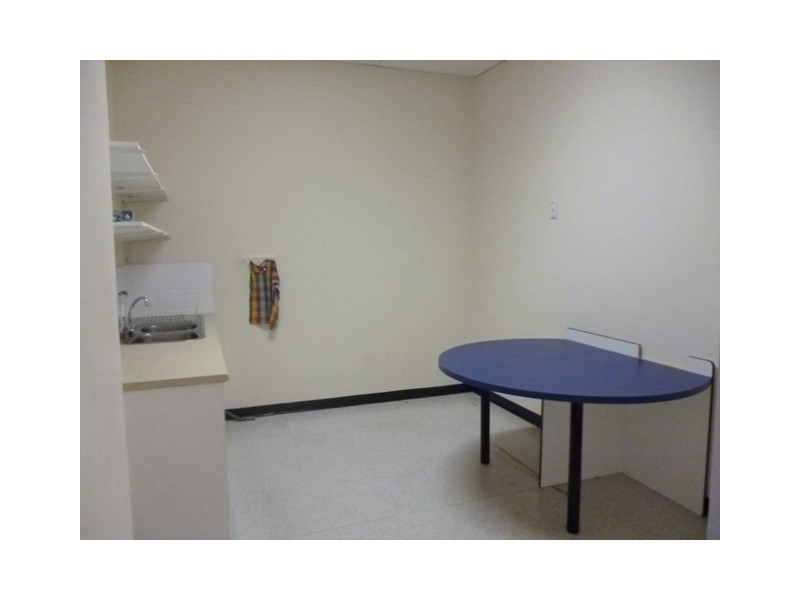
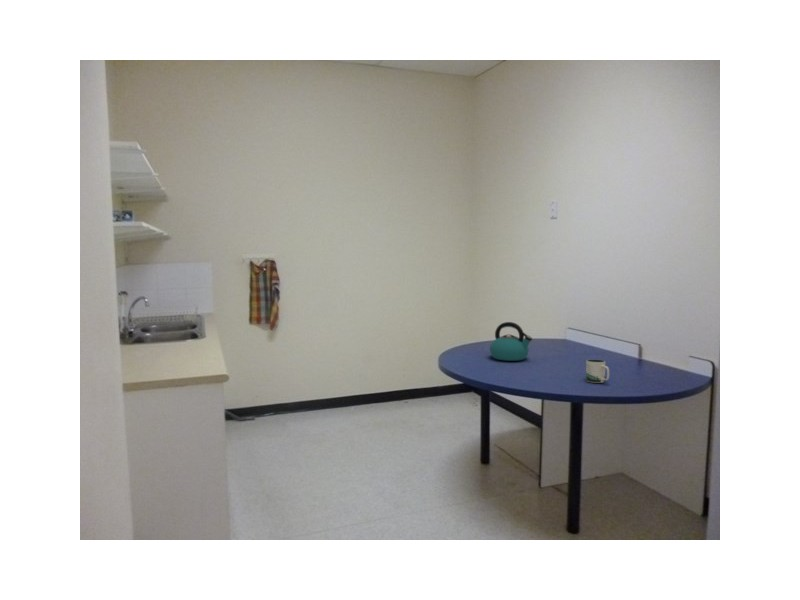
+ kettle [489,321,533,362]
+ mug [585,359,610,384]
